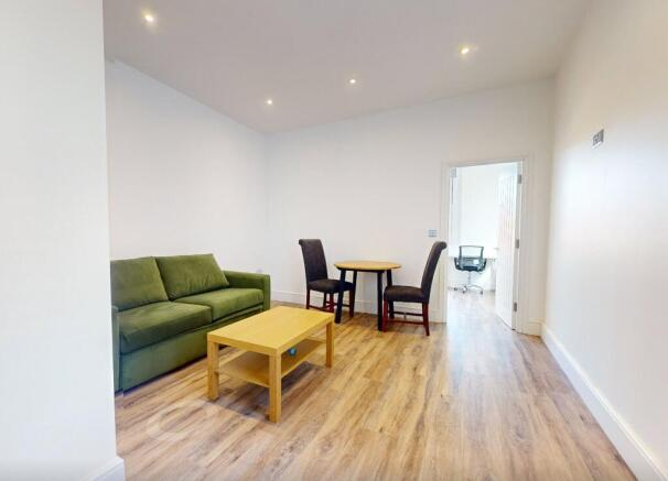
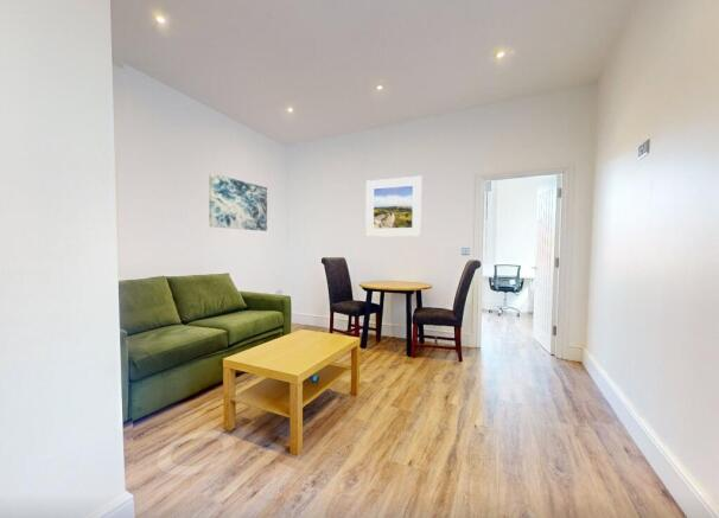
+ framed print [364,175,424,238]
+ wall art [208,172,268,232]
